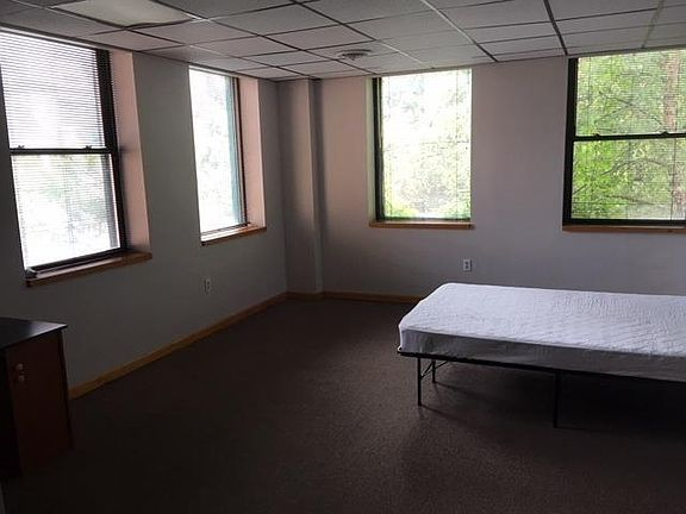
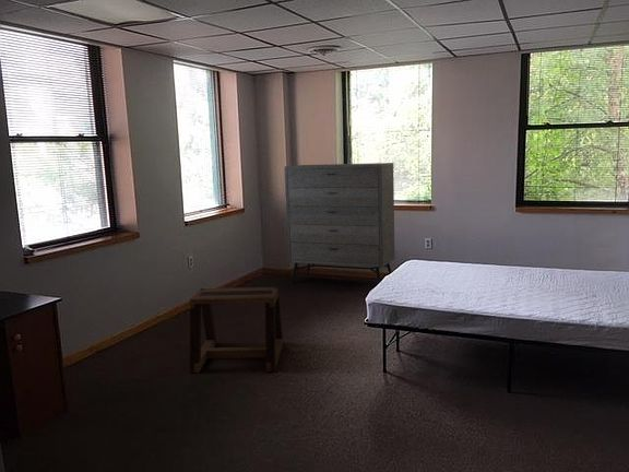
+ dresser [284,162,395,284]
+ stool [189,285,284,374]
